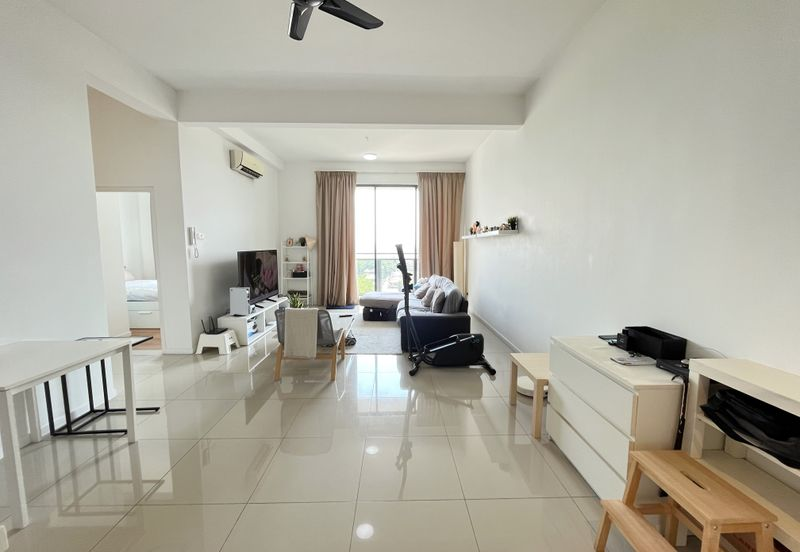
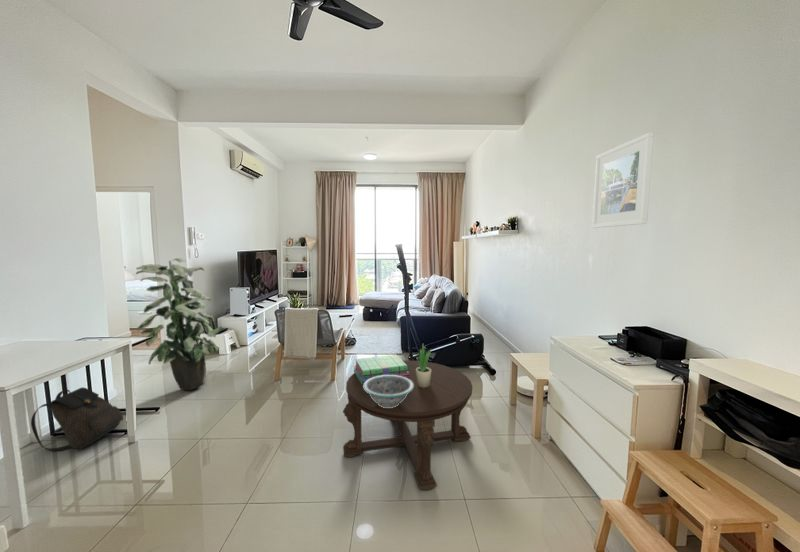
+ indoor plant [135,257,224,391]
+ decorative bowl [363,375,414,408]
+ coffee table [342,360,473,491]
+ potted plant [415,344,433,387]
+ stack of books [353,354,410,385]
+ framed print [591,131,655,229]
+ backpack [30,386,124,453]
